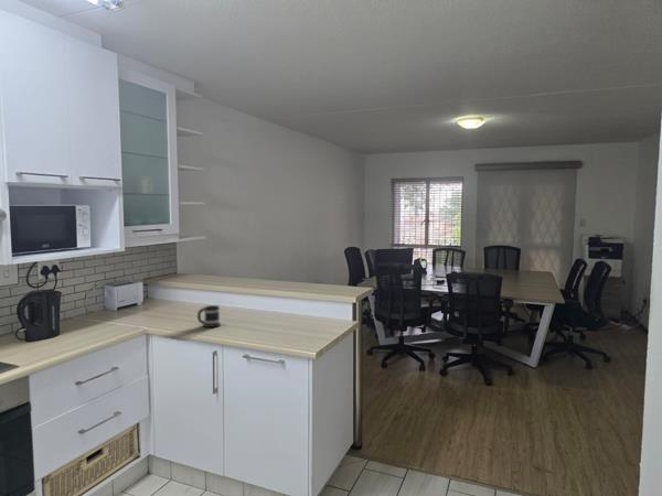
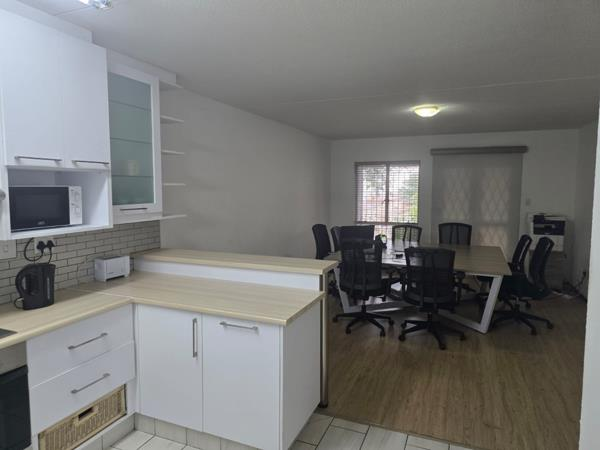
- mug [196,304,222,328]
